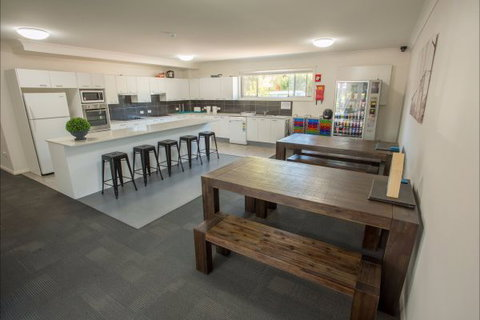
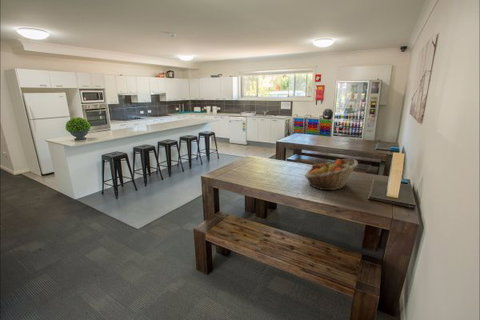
+ fruit basket [303,158,359,191]
